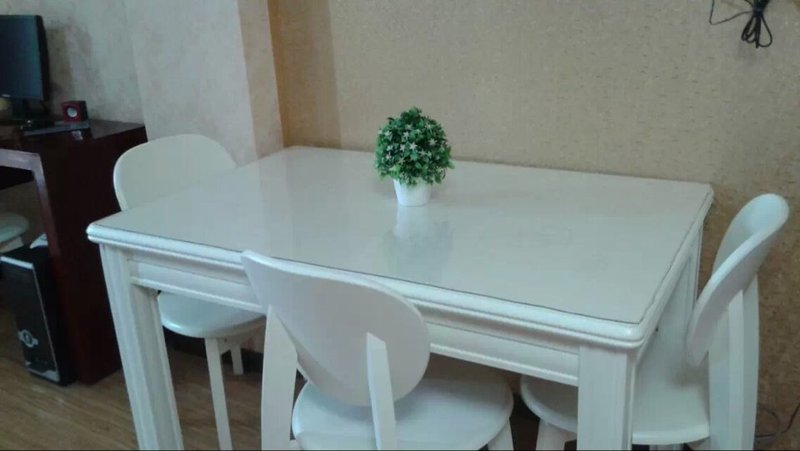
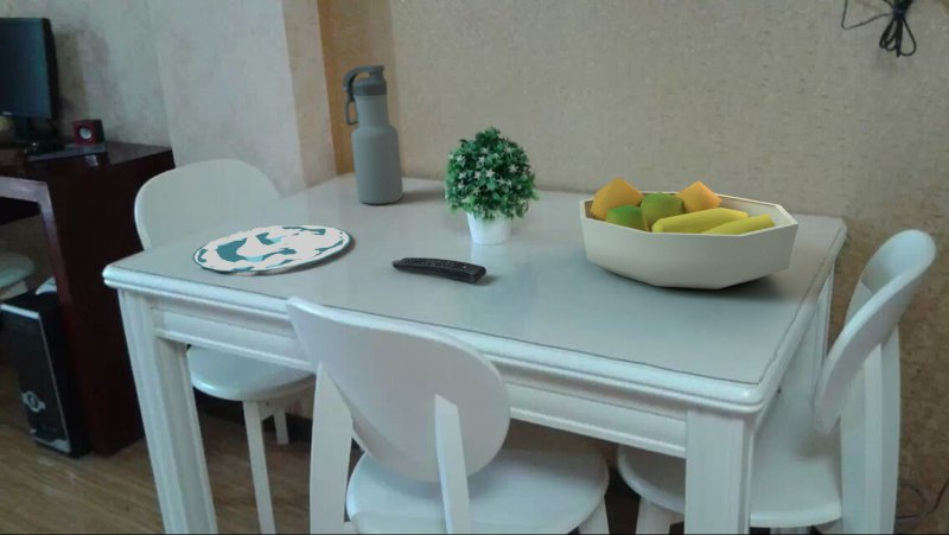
+ fruit bowl [578,177,800,291]
+ plate [191,224,352,273]
+ remote control [390,256,488,284]
+ water bottle [342,64,405,205]
